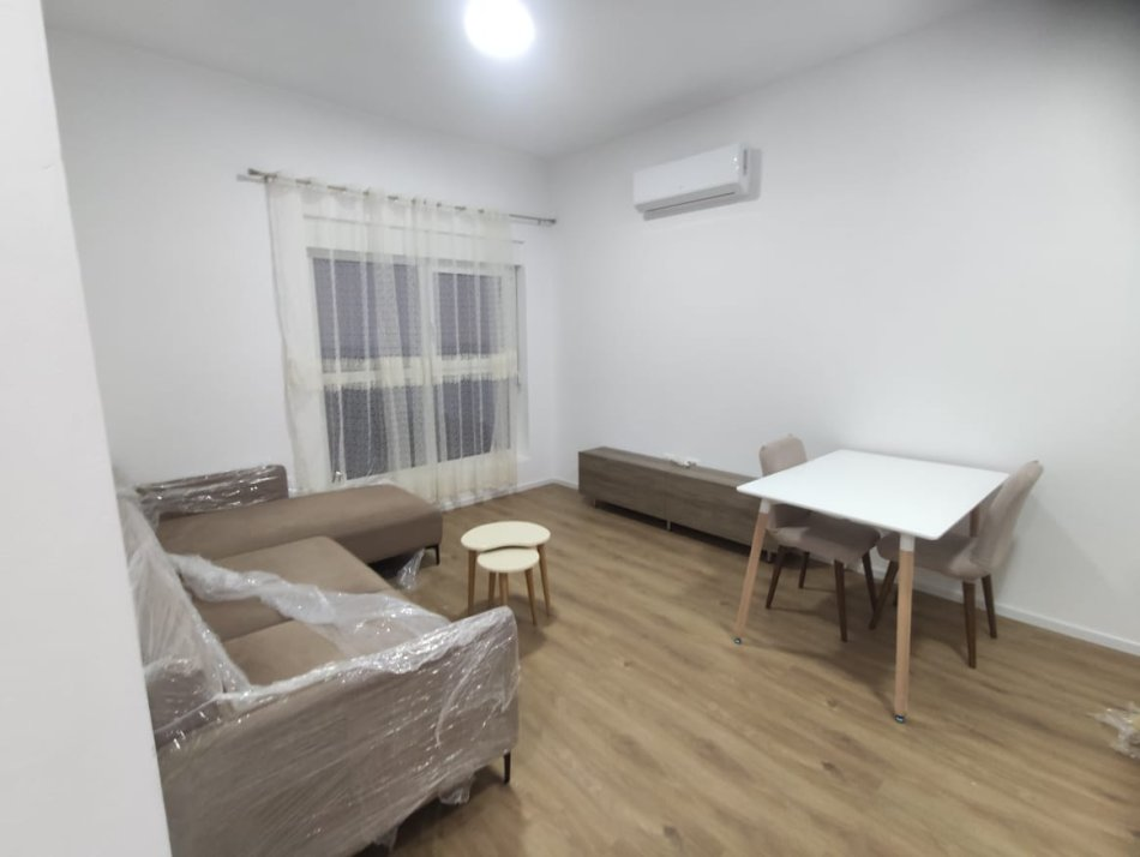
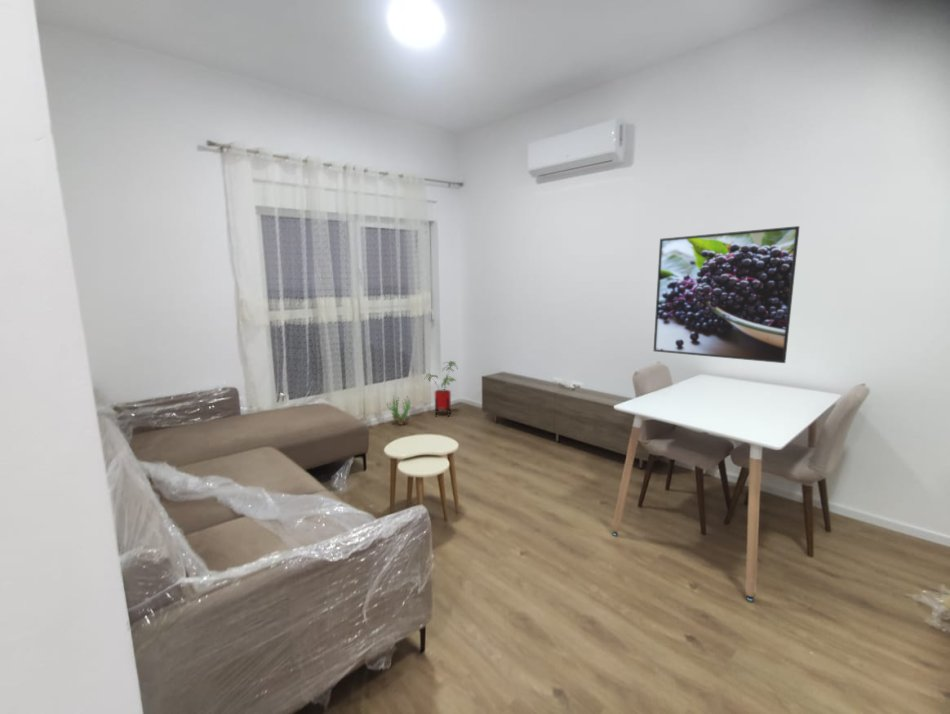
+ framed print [653,225,800,364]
+ decorative plant [386,395,412,426]
+ house plant [424,360,458,417]
